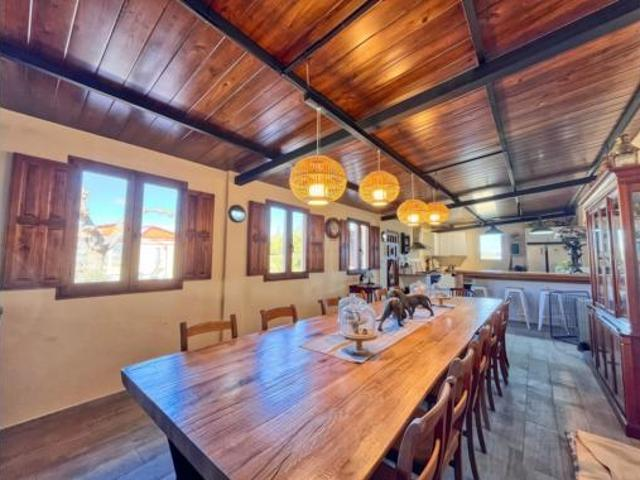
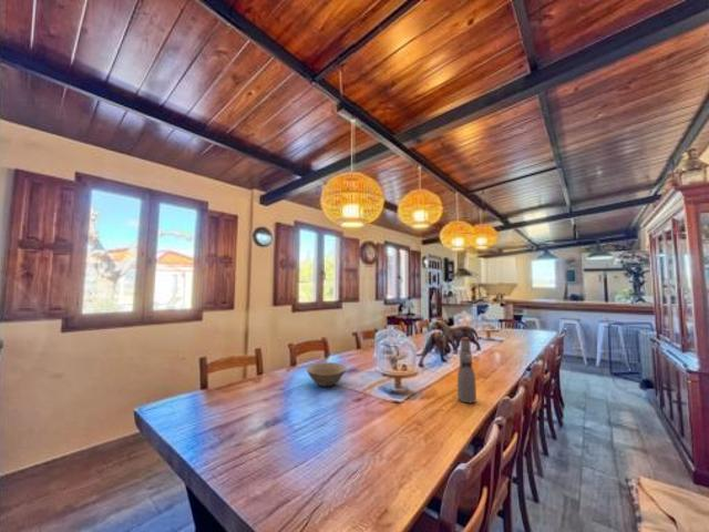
+ bottle [456,336,477,403]
+ bowl [306,361,348,388]
